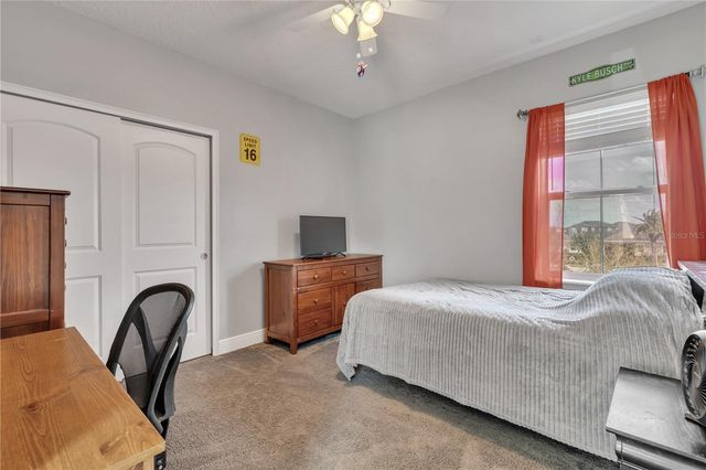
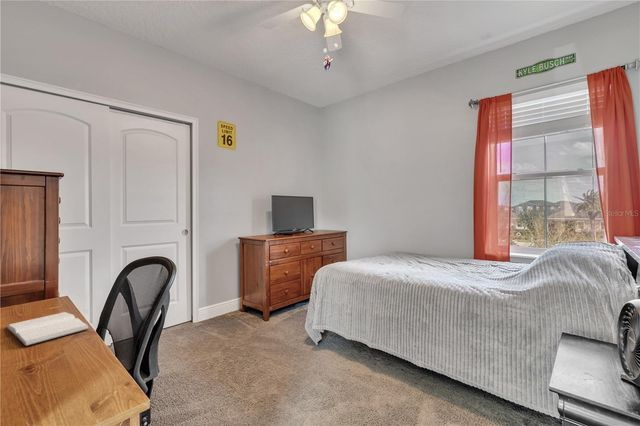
+ book [5,311,90,347]
